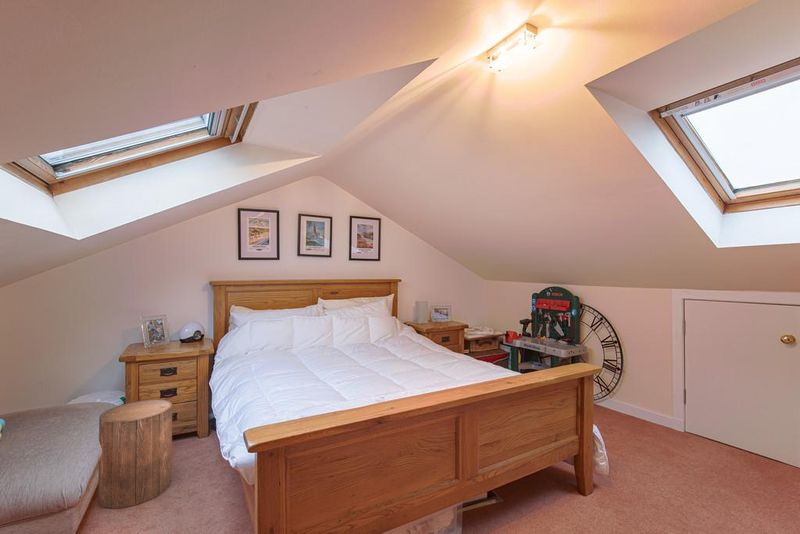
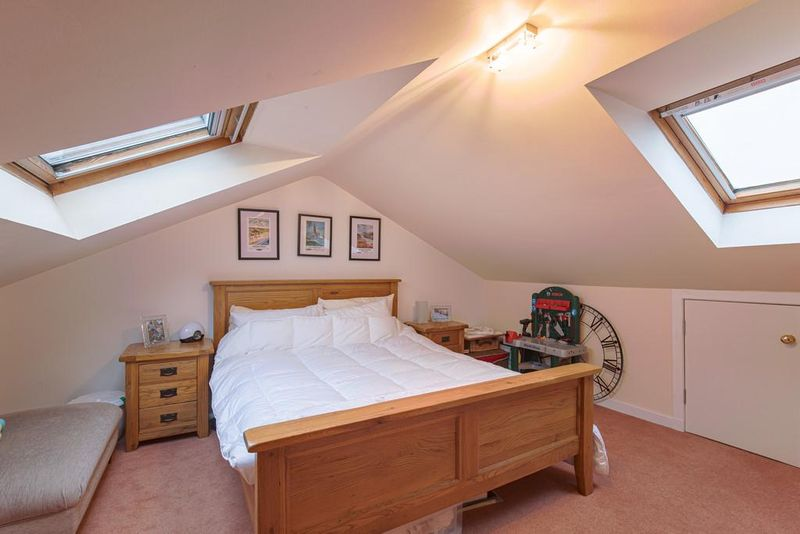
- stool [97,399,173,509]
